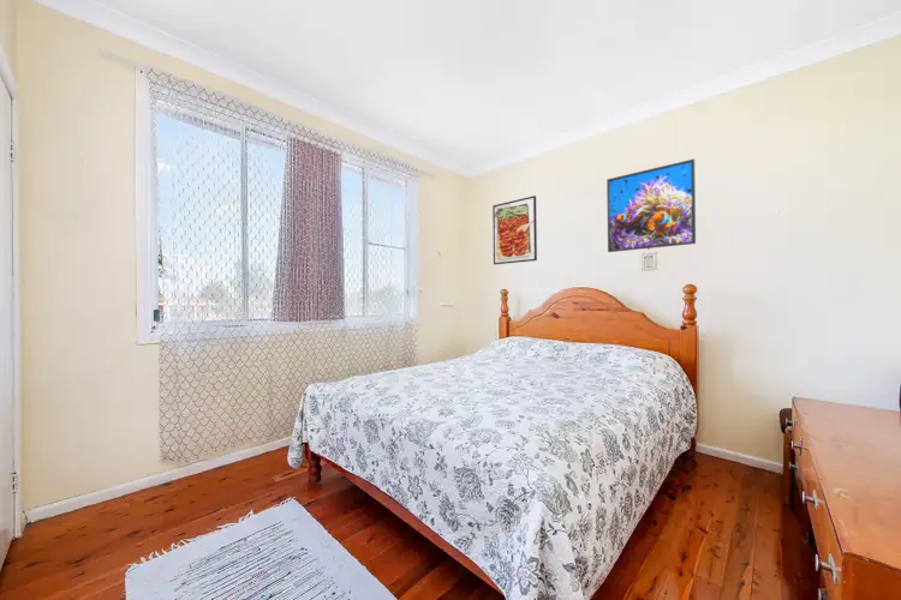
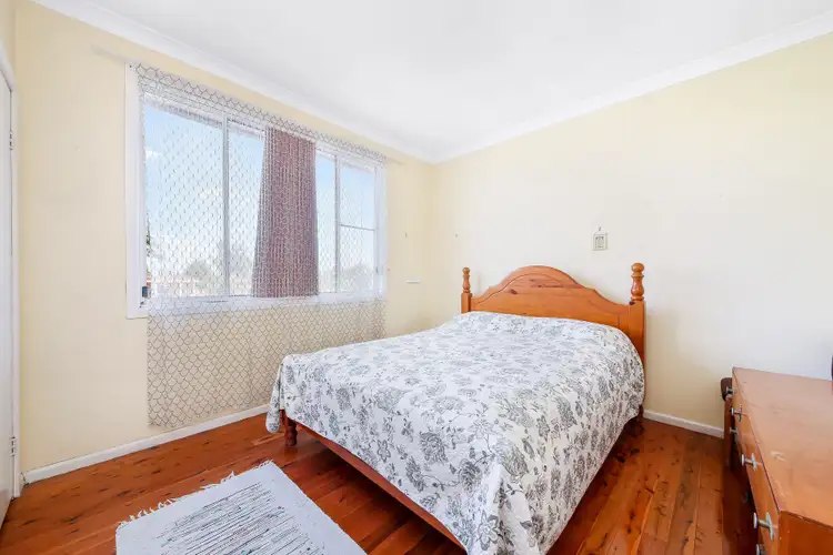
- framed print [605,157,697,253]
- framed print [491,194,538,265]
